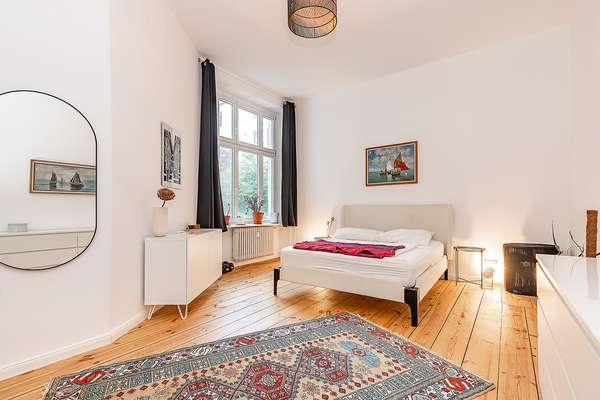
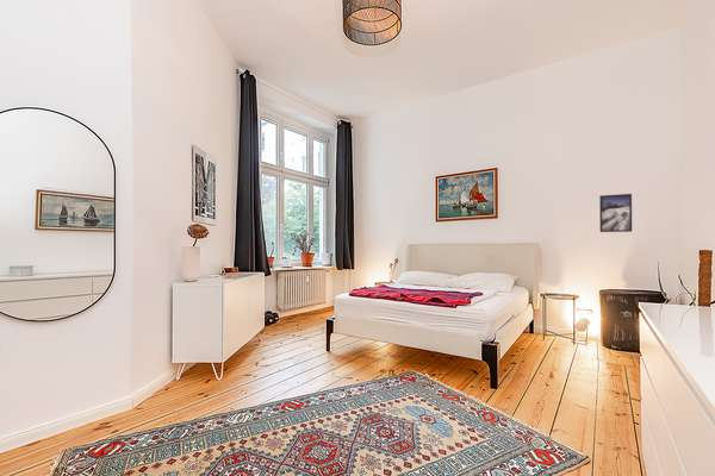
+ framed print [598,193,633,233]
